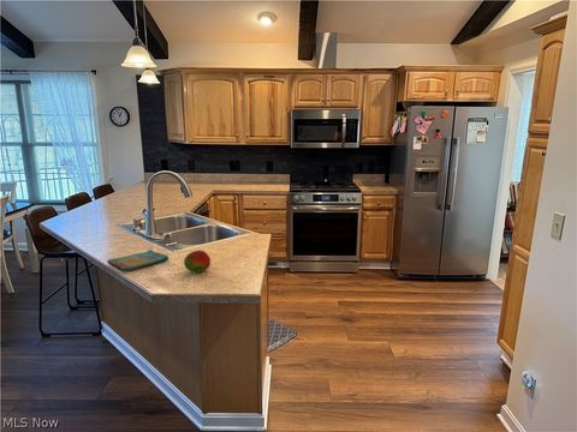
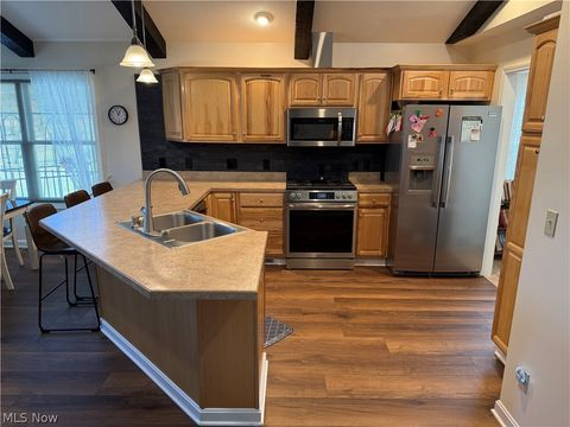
- fruit [183,250,212,272]
- dish towel [106,248,169,272]
